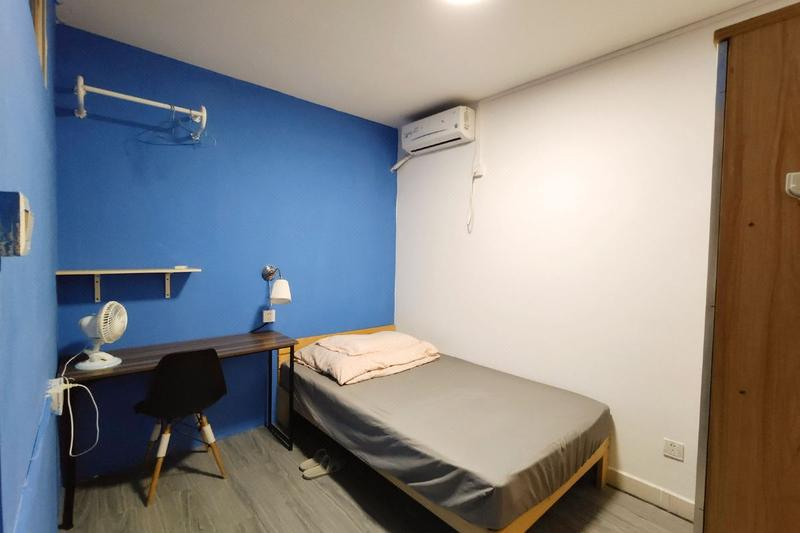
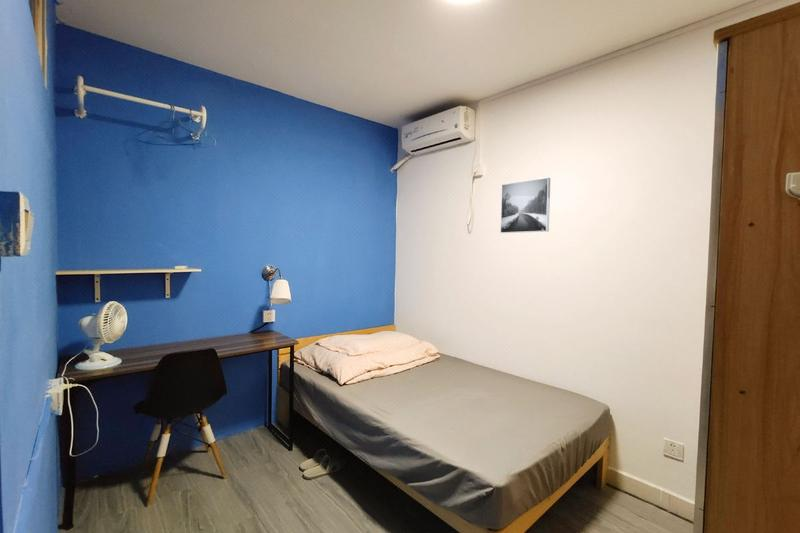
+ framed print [499,177,551,234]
